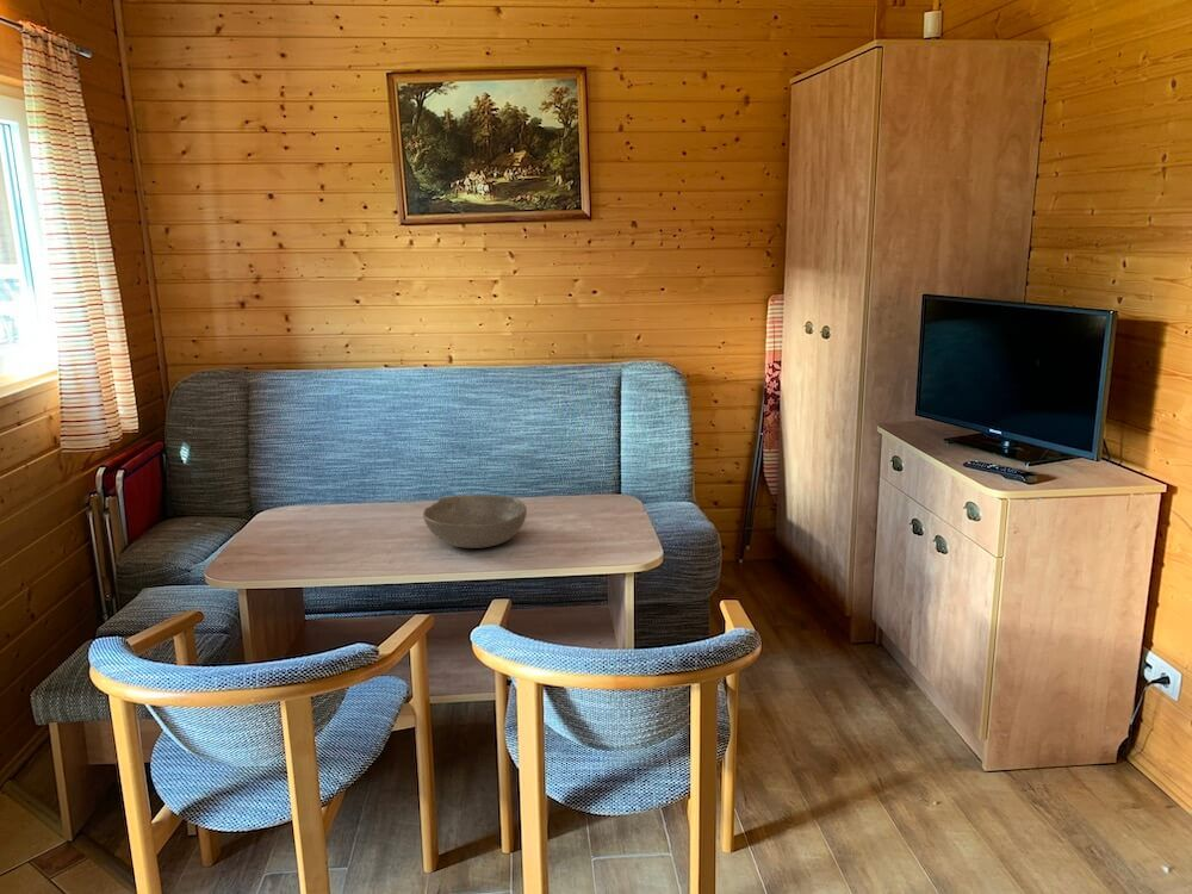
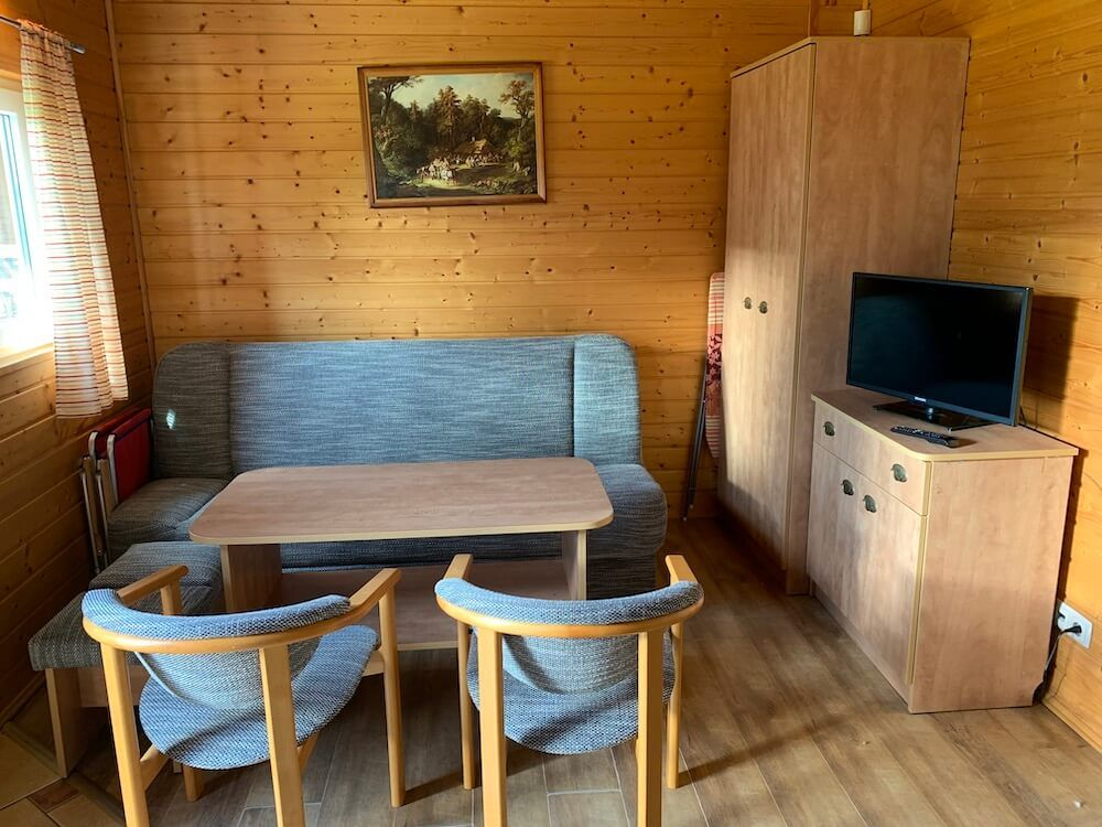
- bowl [422,493,528,550]
